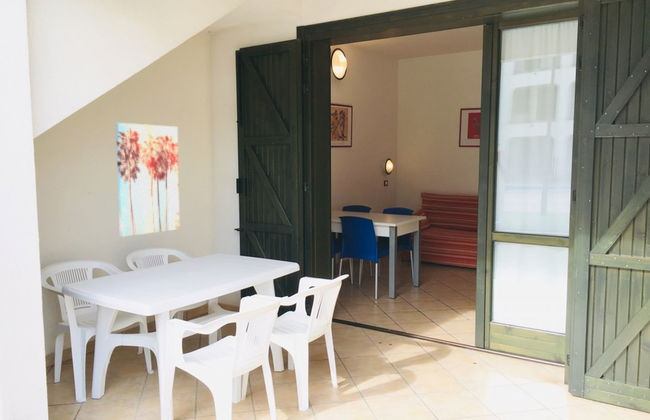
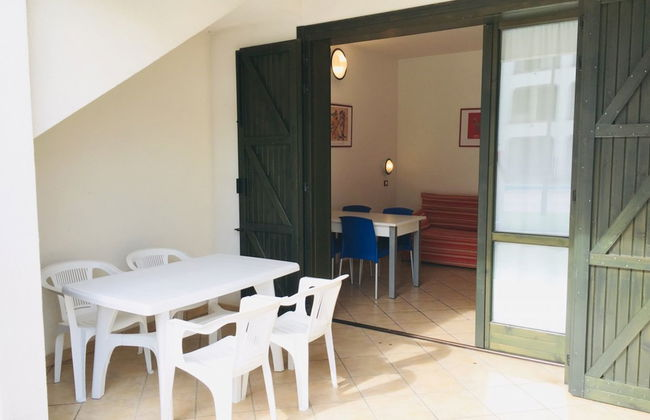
- wall art [115,122,181,238]
